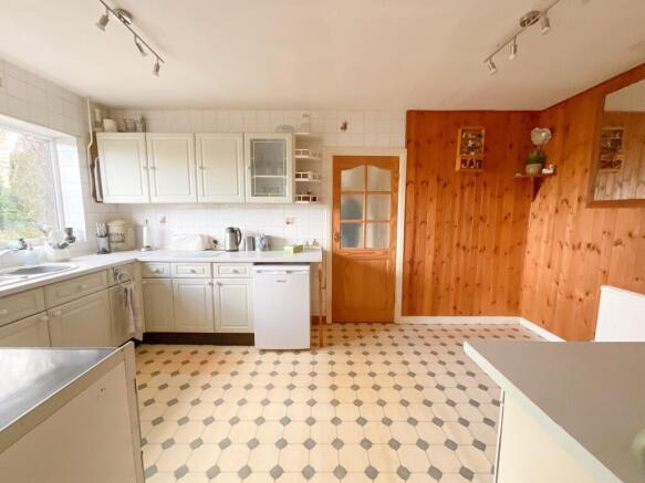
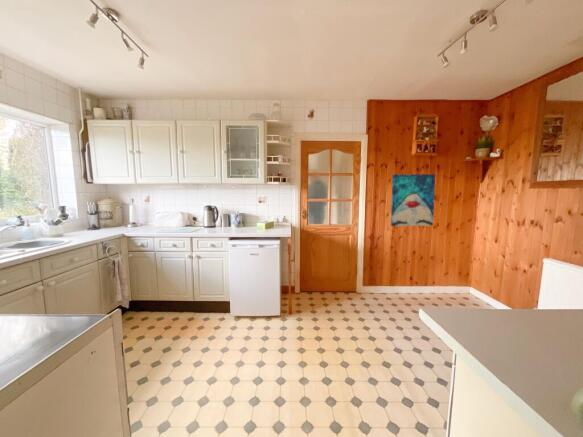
+ wall art [390,173,436,227]
